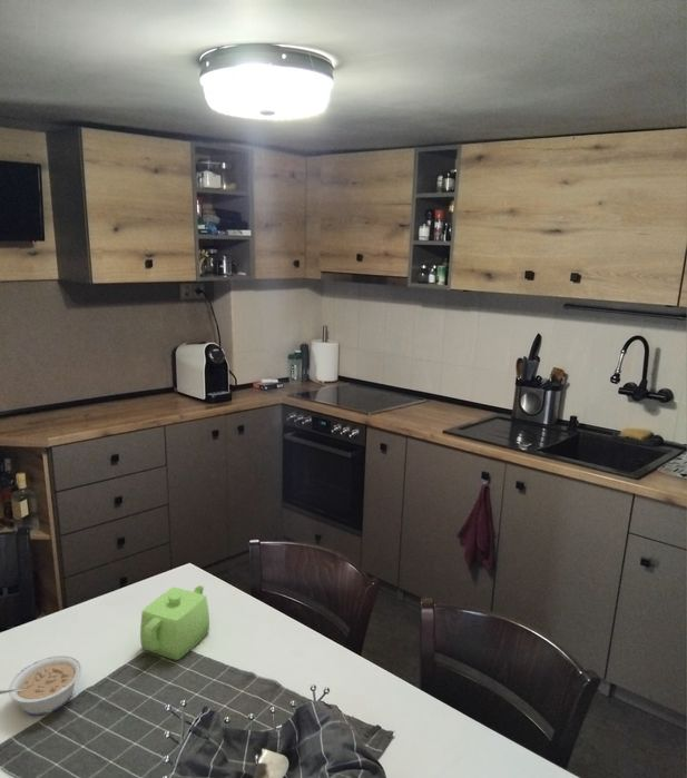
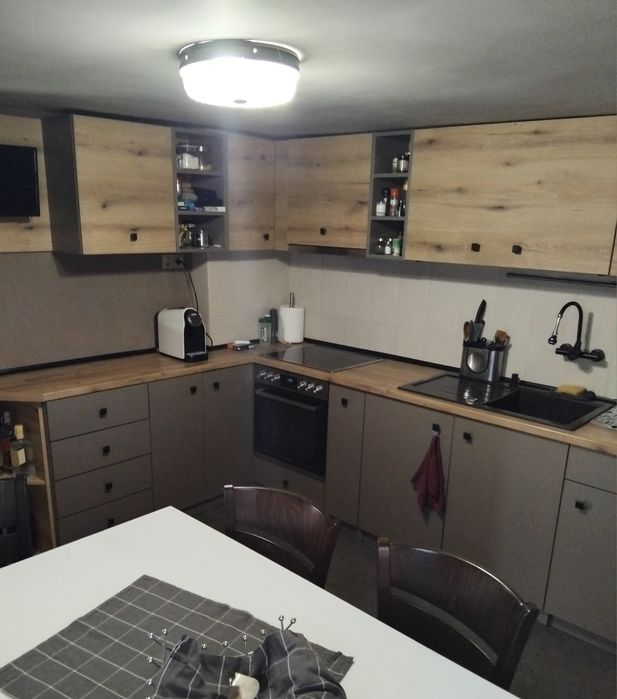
- legume [0,654,82,717]
- teapot [139,584,210,661]
